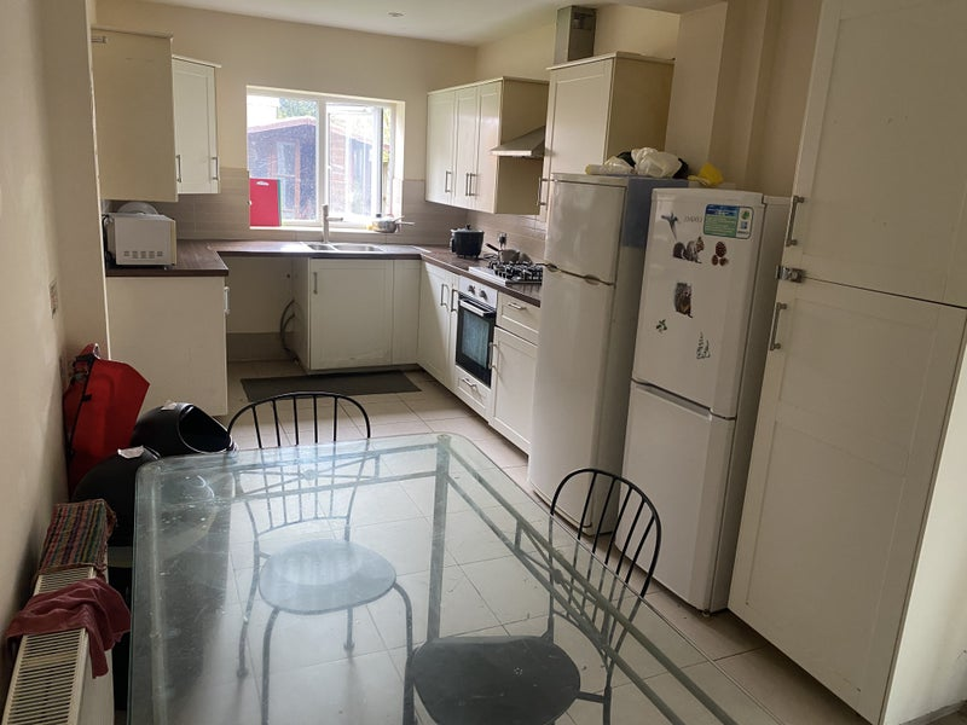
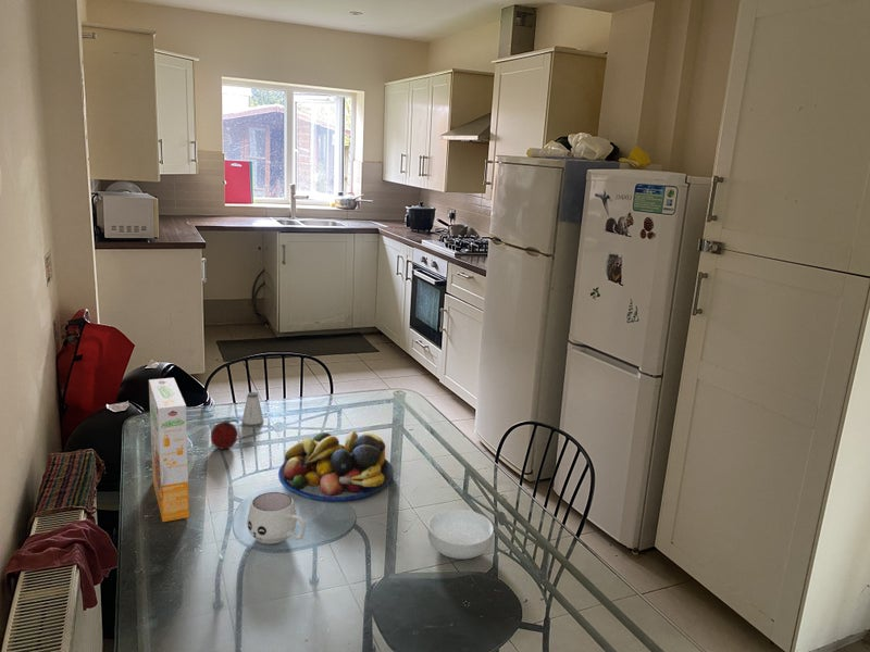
+ fruit bowl [277,430,395,502]
+ cereal bowl [426,509,495,560]
+ cereal box [148,377,190,523]
+ fruit [210,418,239,450]
+ mug [246,491,307,544]
+ saltshaker [241,391,264,426]
